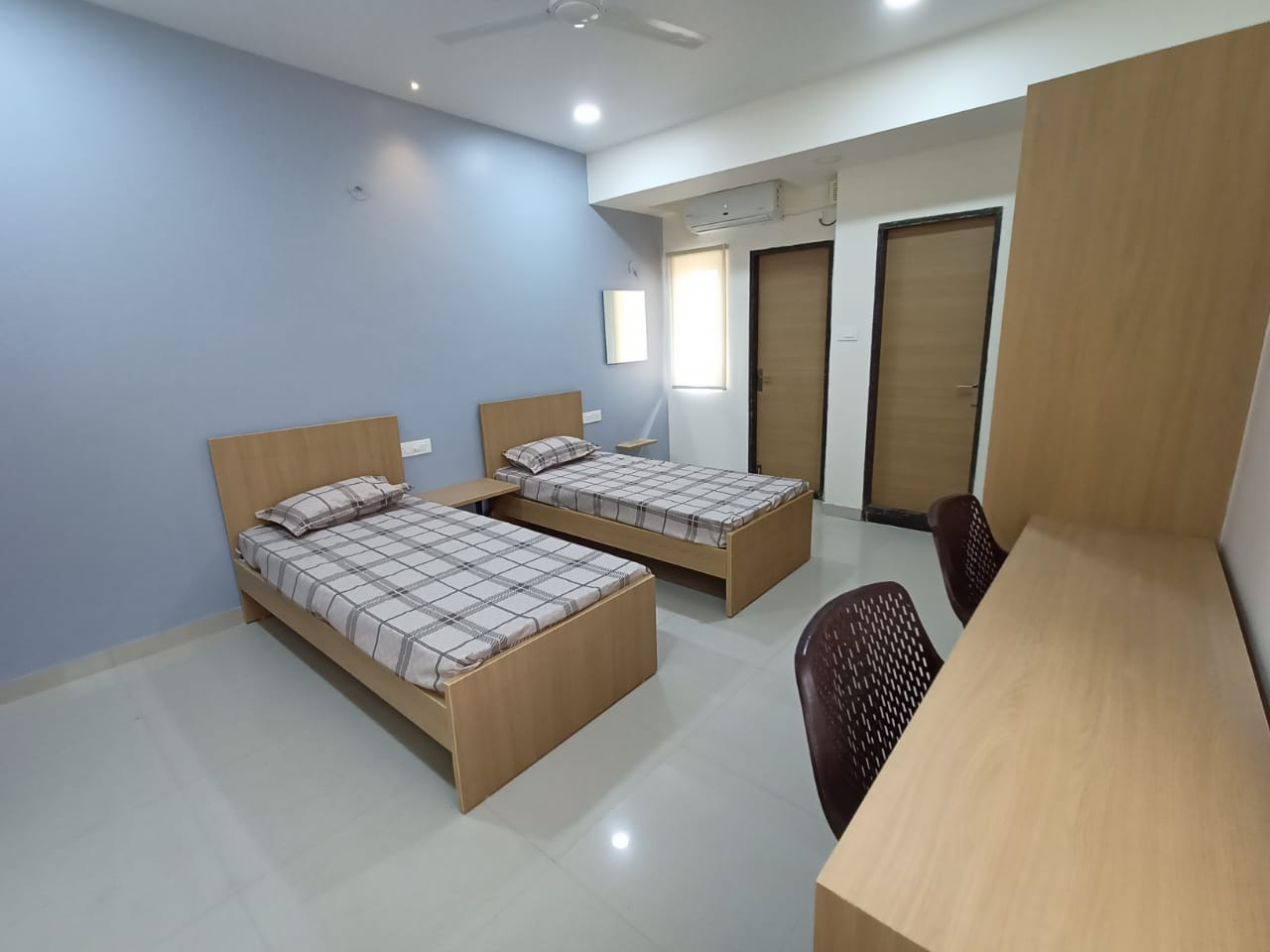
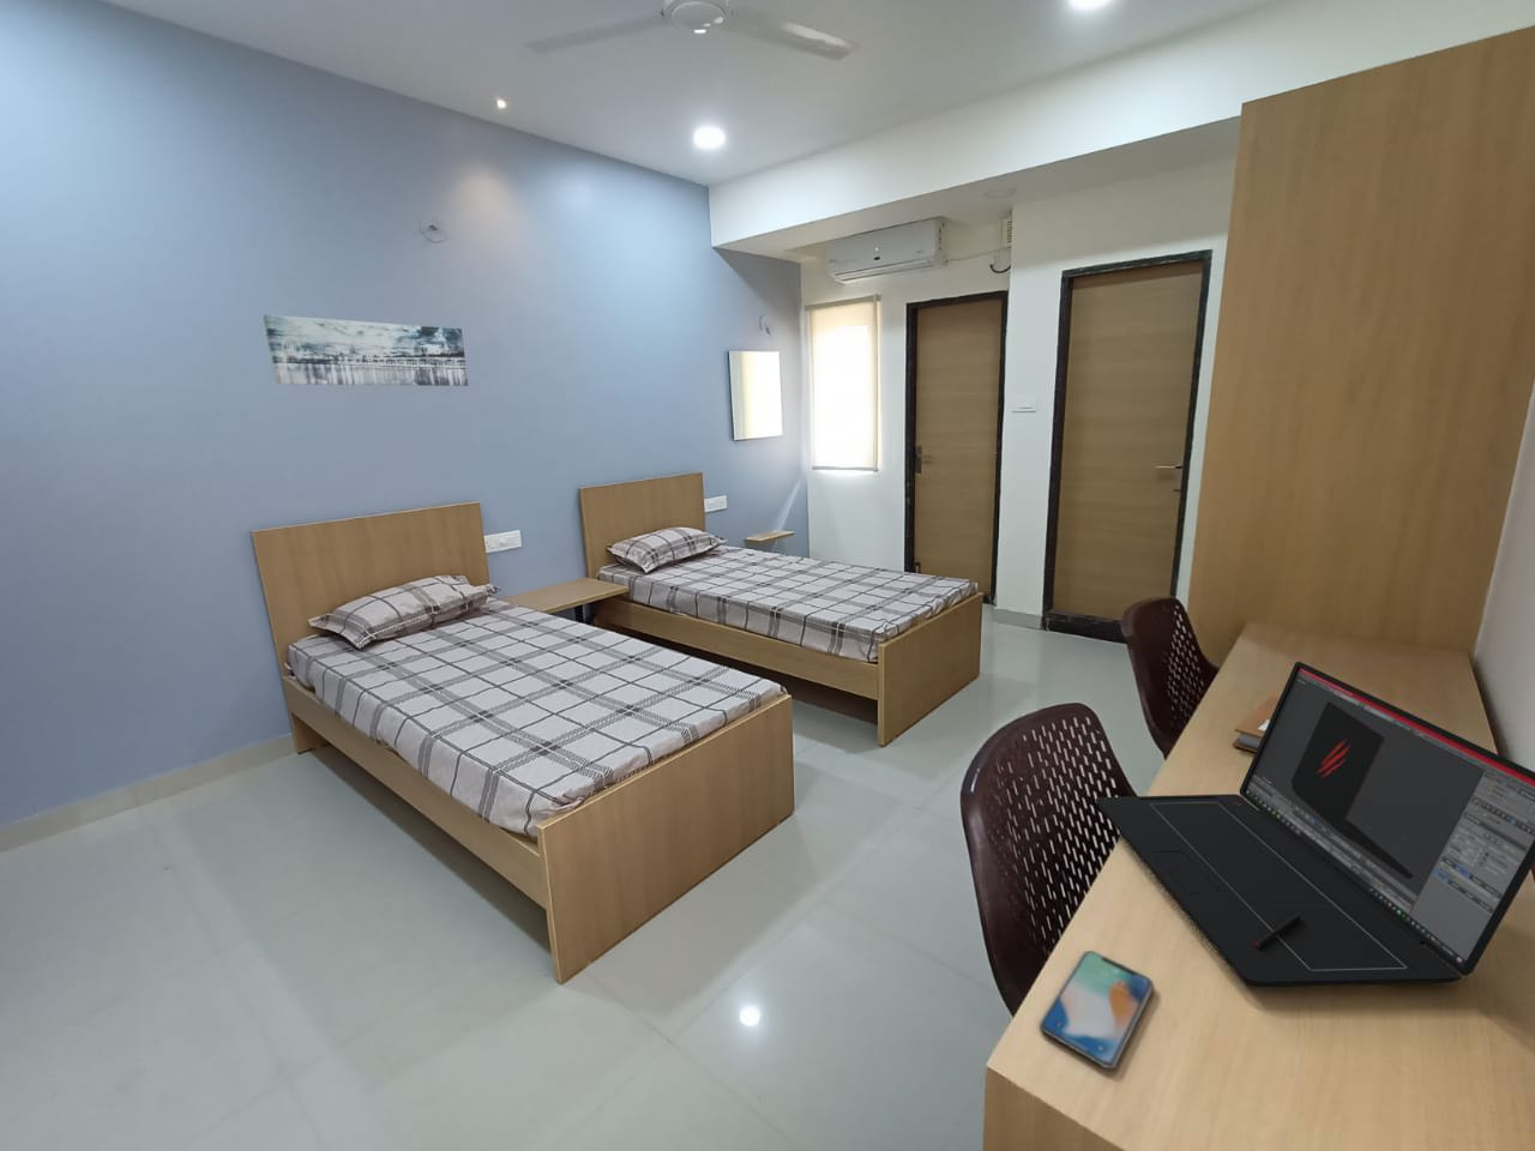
+ smartphone [1038,949,1154,1070]
+ notebook [1232,694,1281,753]
+ wall art [261,314,470,387]
+ laptop [1095,660,1535,988]
